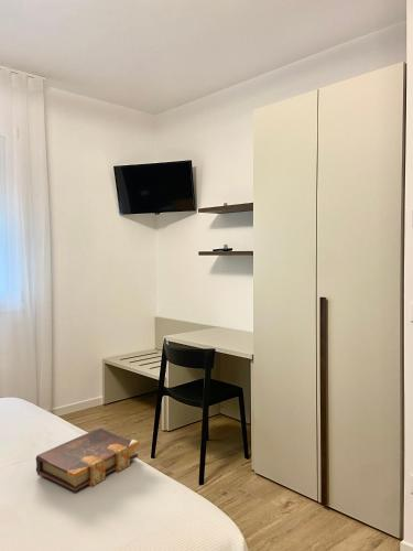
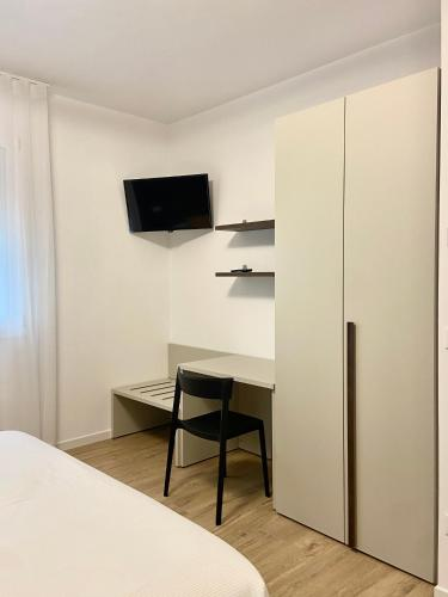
- book [35,426,141,491]
